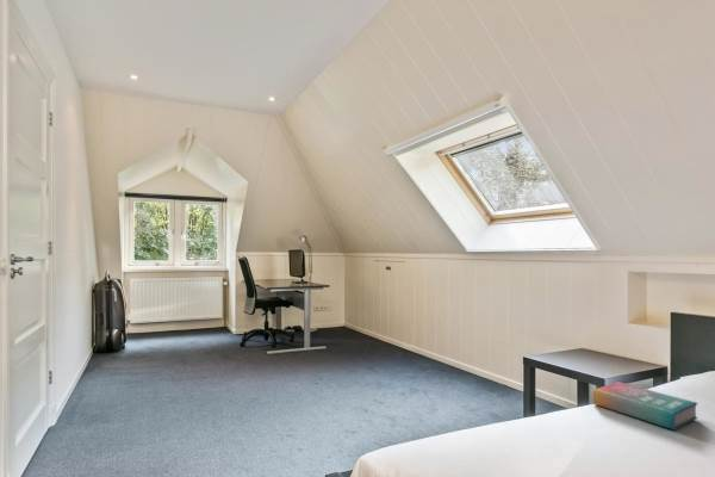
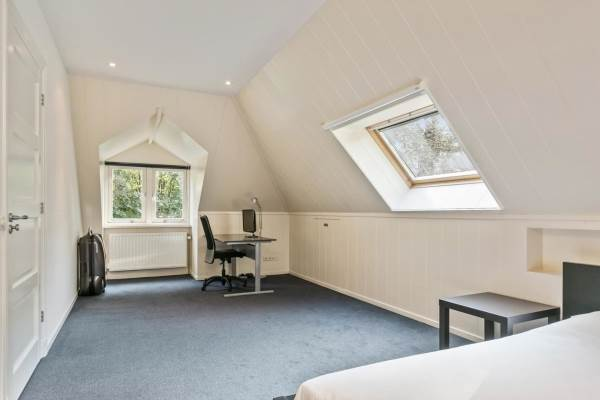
- book [592,380,698,430]
